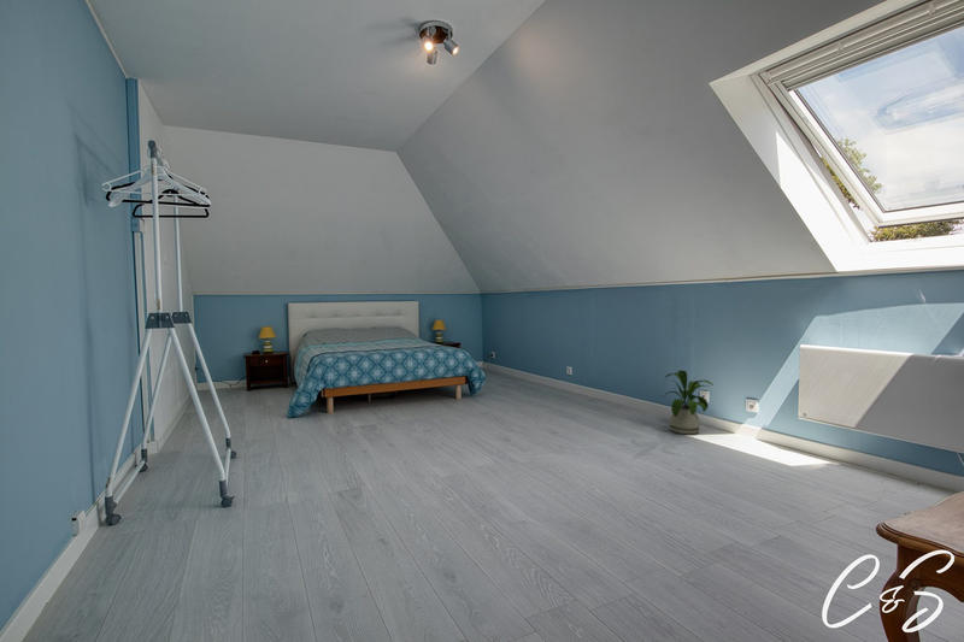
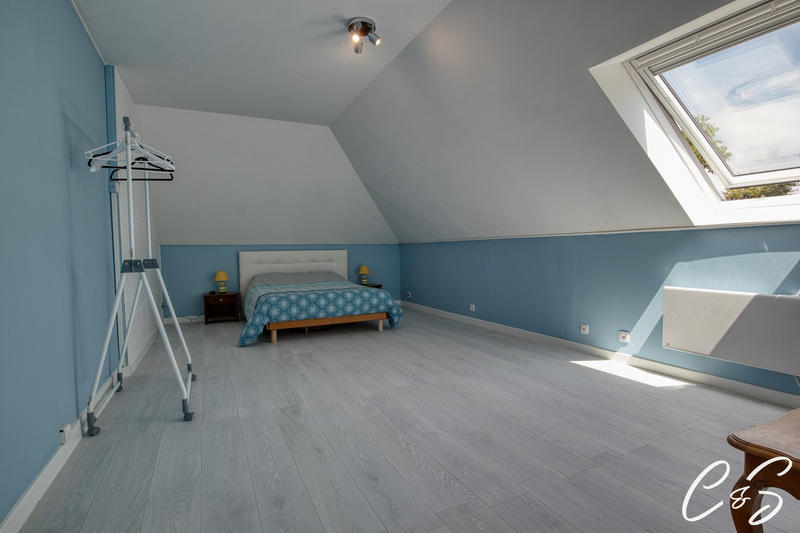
- house plant [660,370,715,436]
